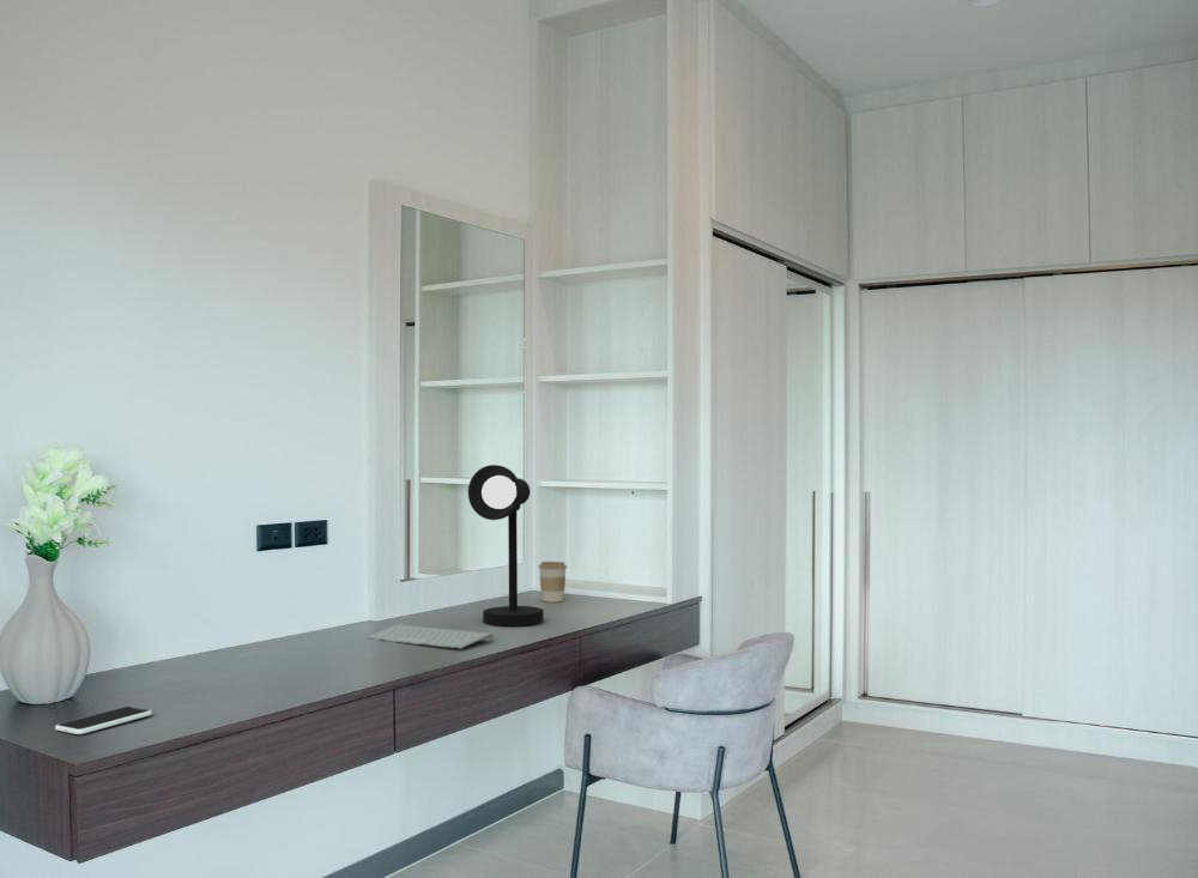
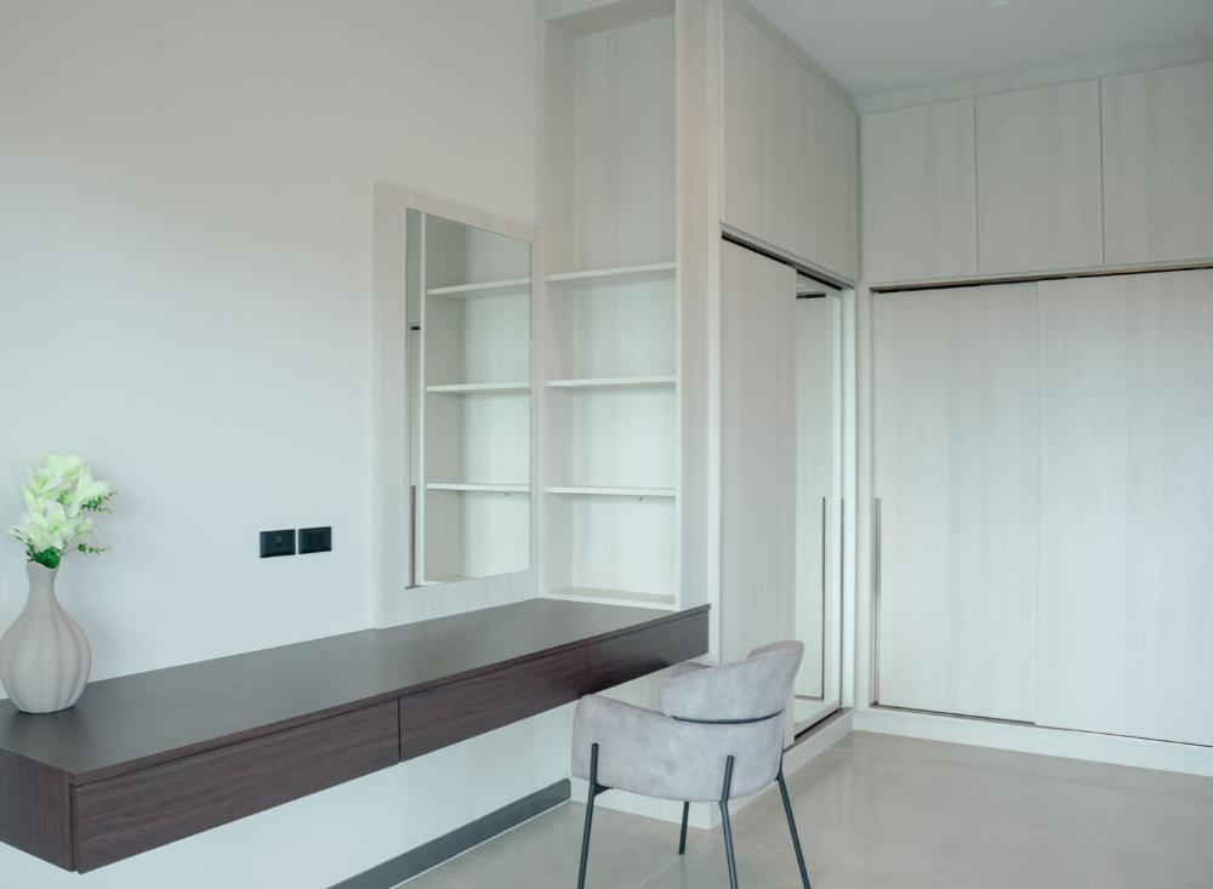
- coffee cup [538,561,568,604]
- desk lamp [467,464,545,628]
- smartphone [54,706,153,735]
- keyboard [365,623,495,649]
